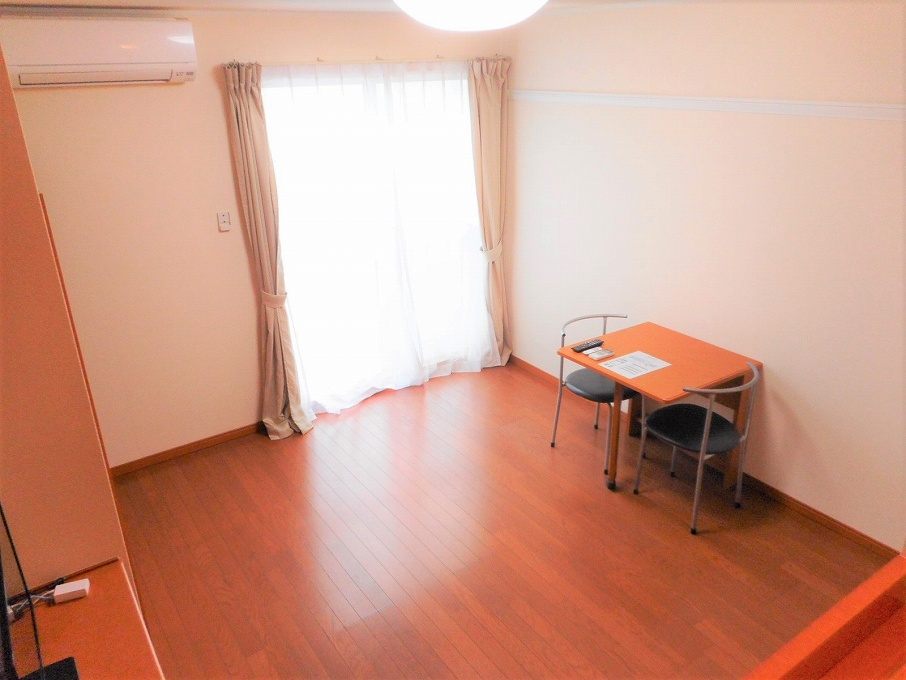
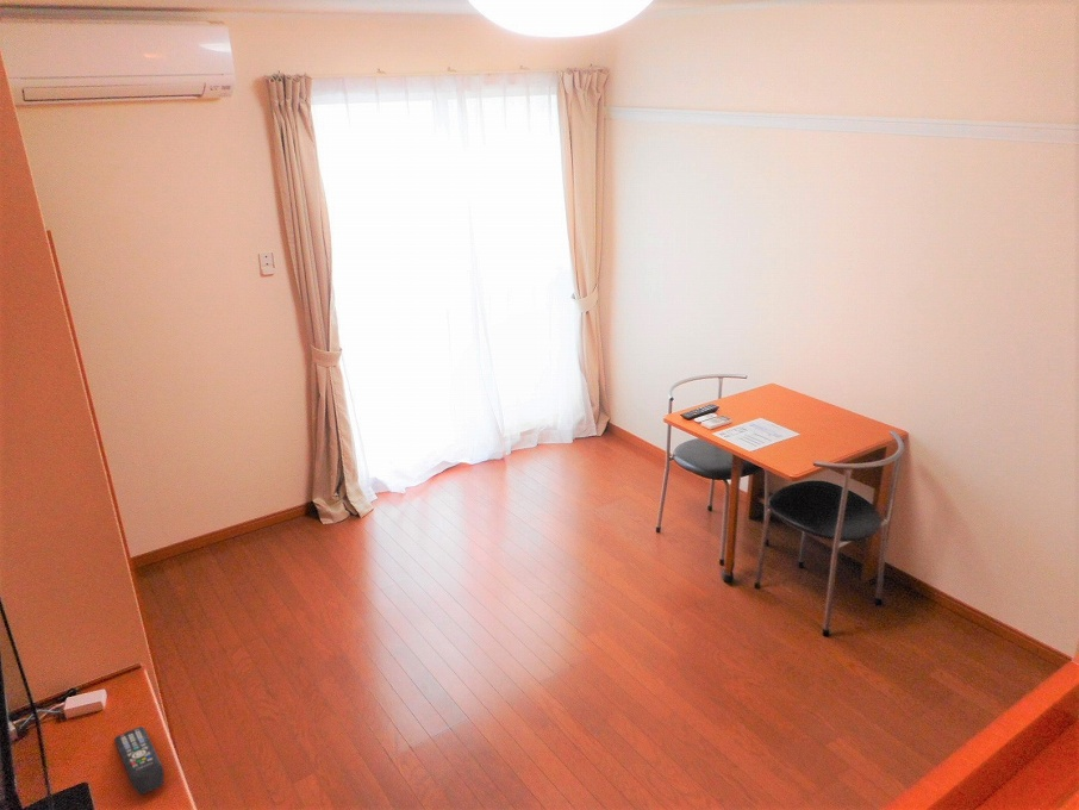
+ remote control [113,725,166,797]
